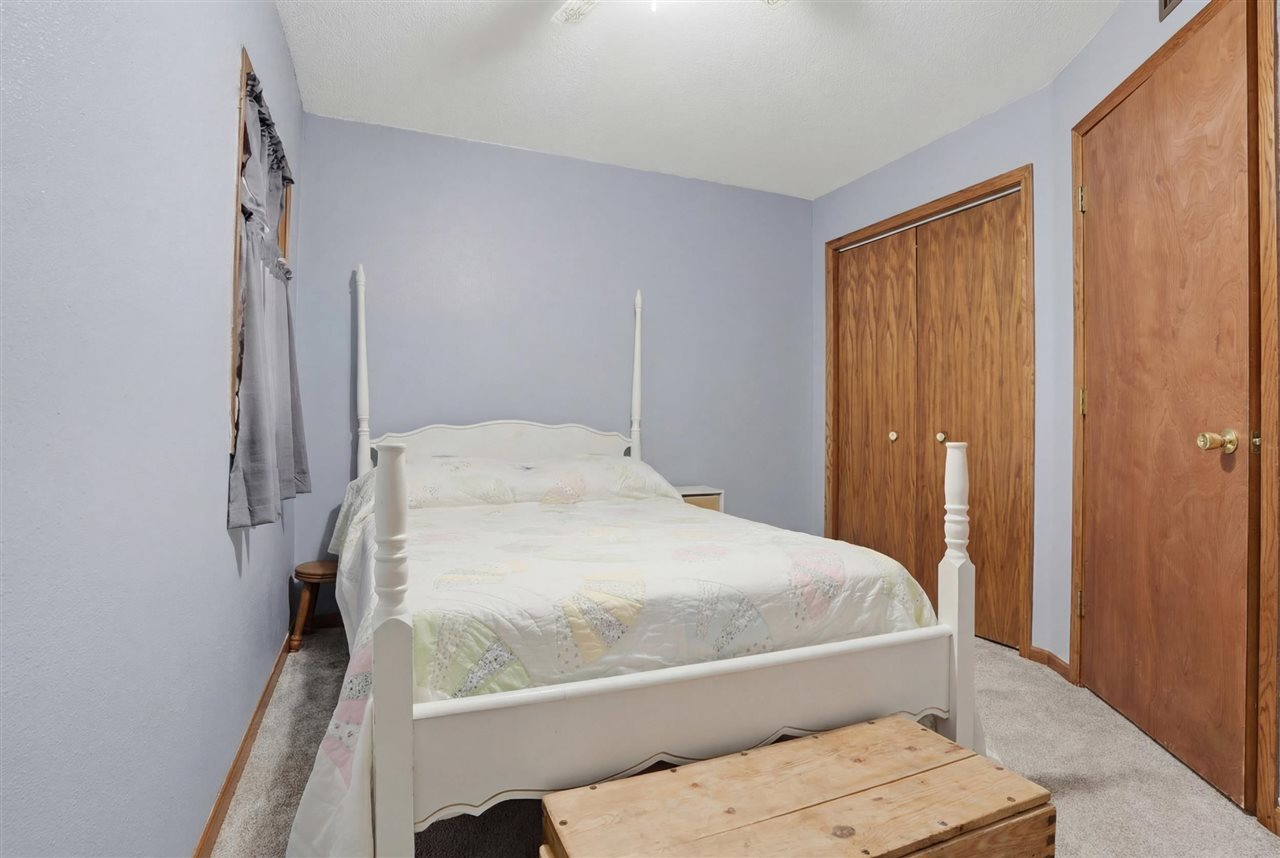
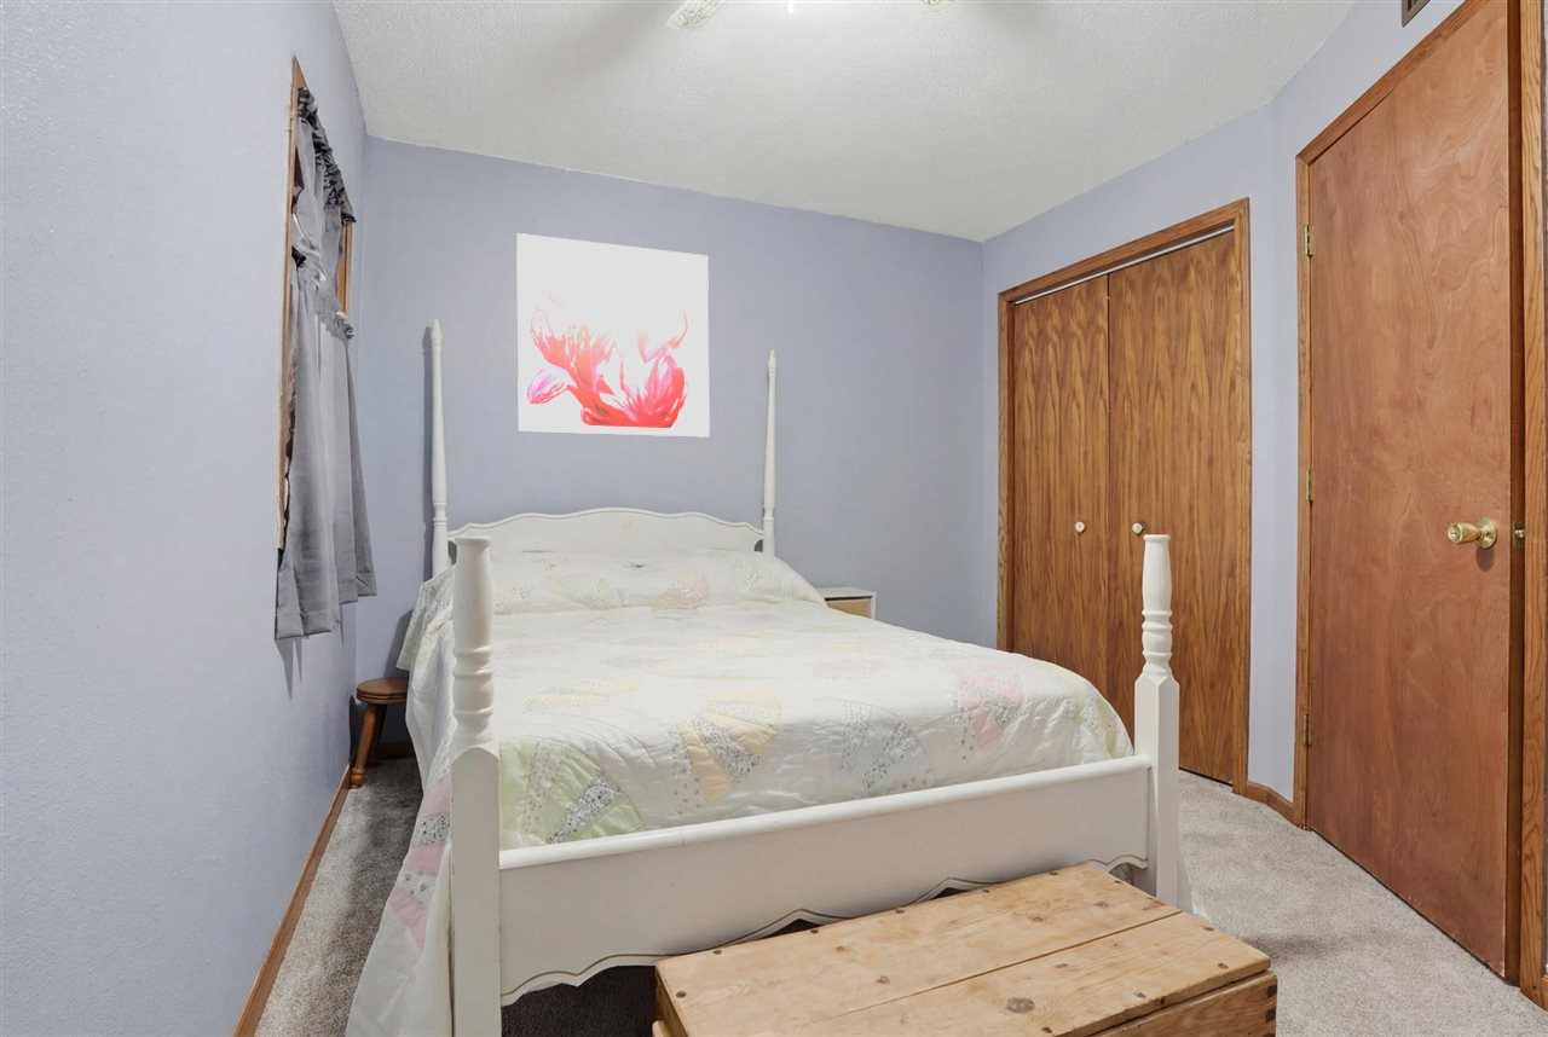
+ wall art [515,232,711,439]
